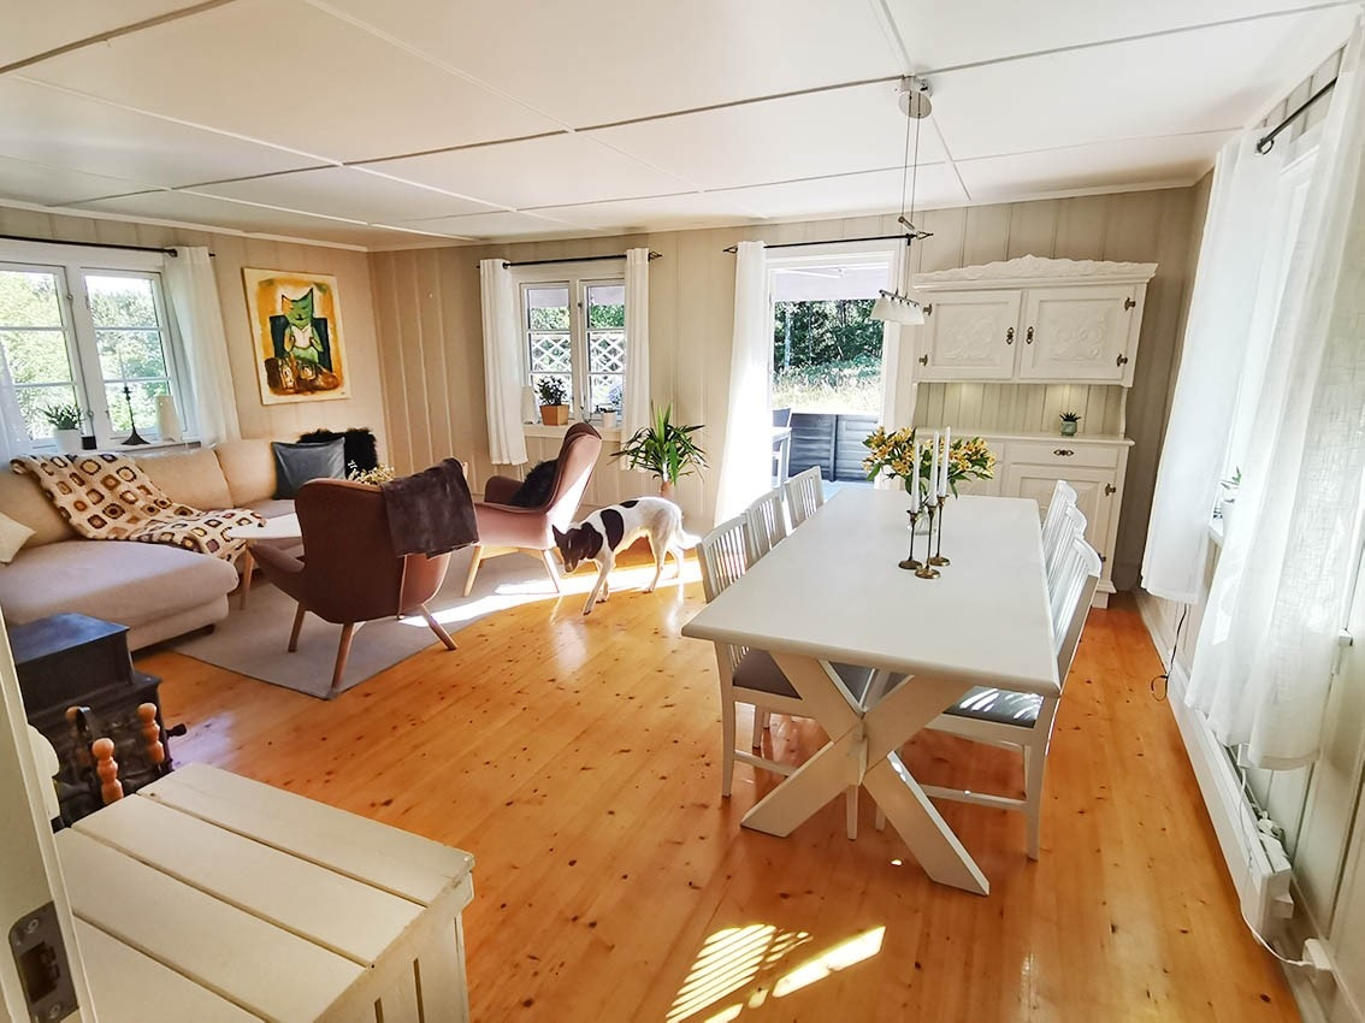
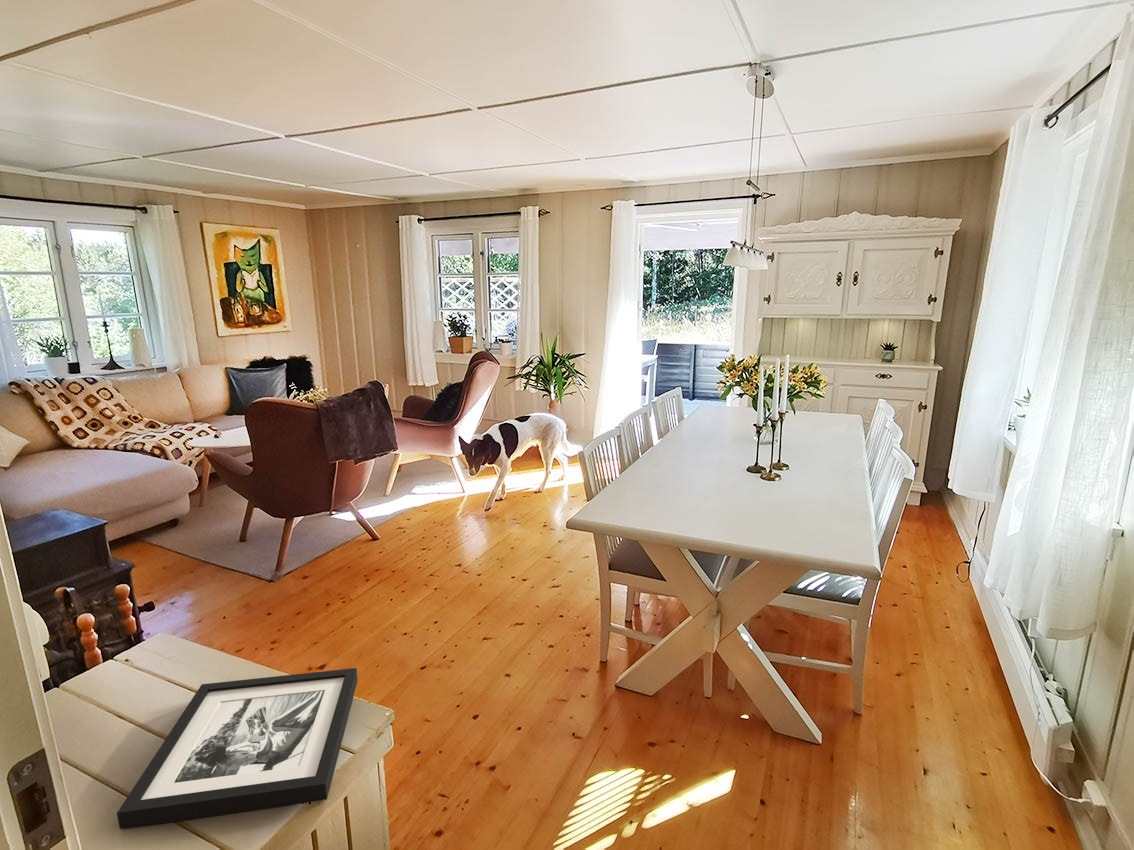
+ picture frame [116,667,359,830]
